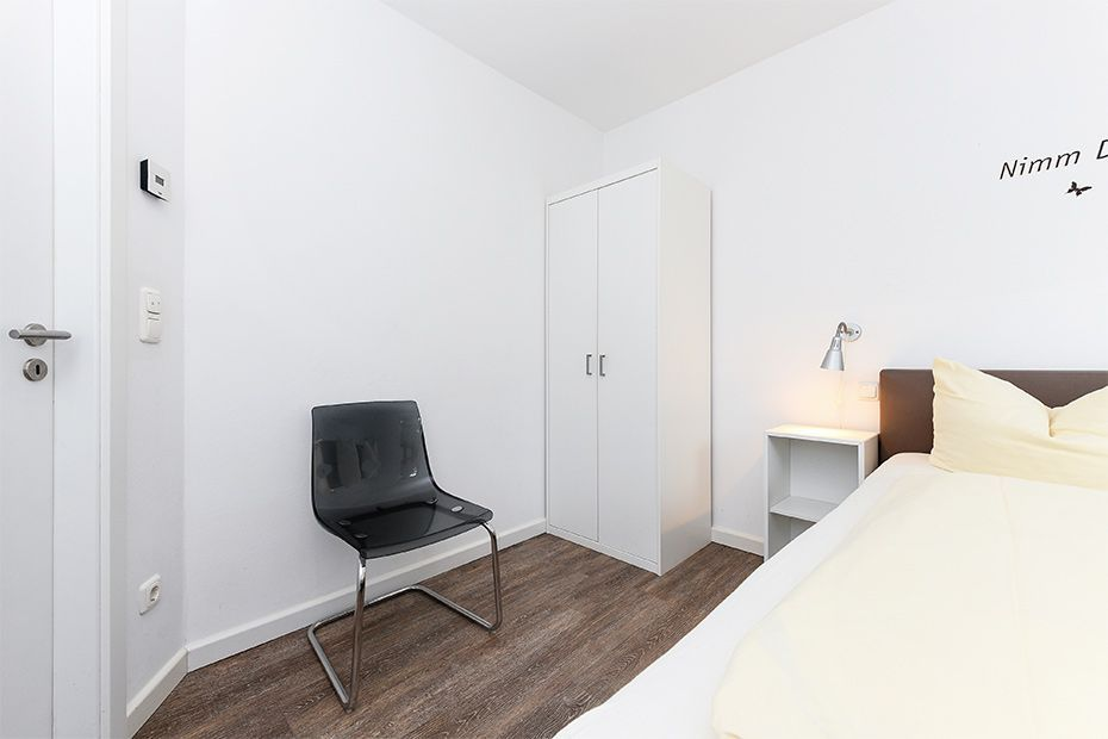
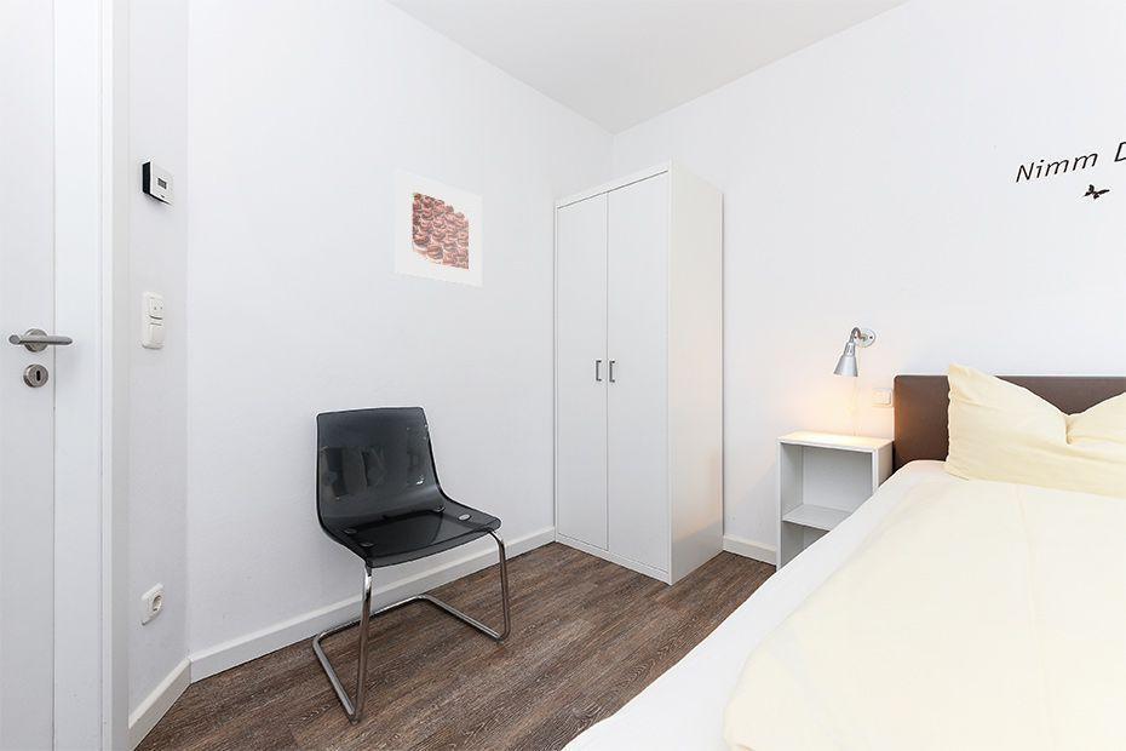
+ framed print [393,168,483,288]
